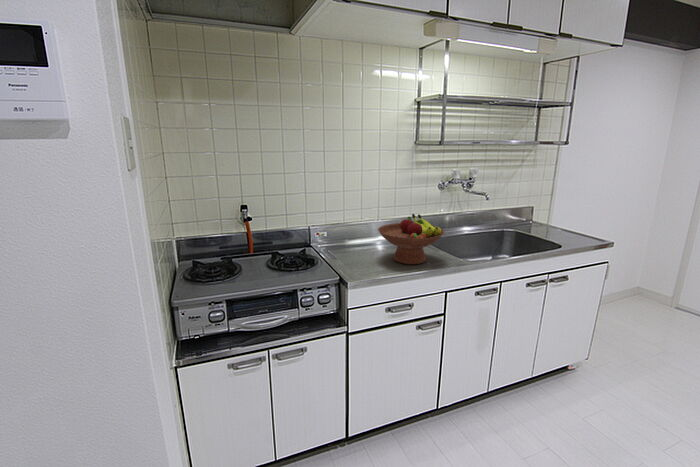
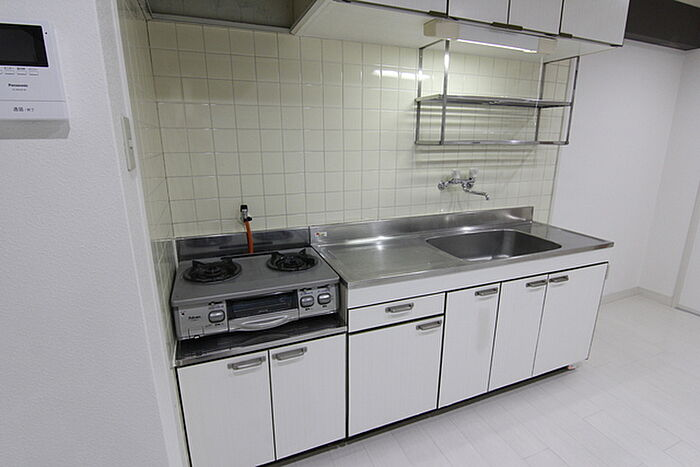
- fruit bowl [377,213,445,265]
